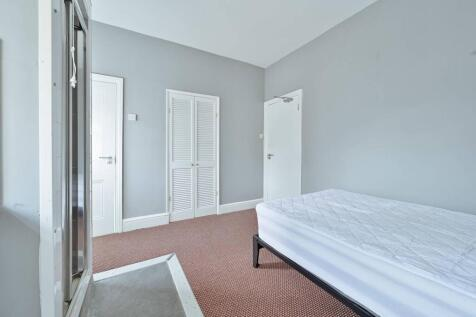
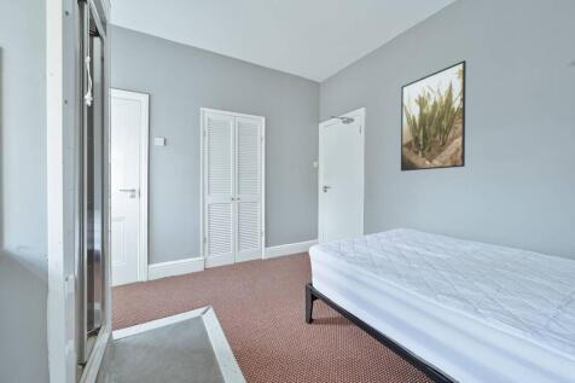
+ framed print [400,59,467,173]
